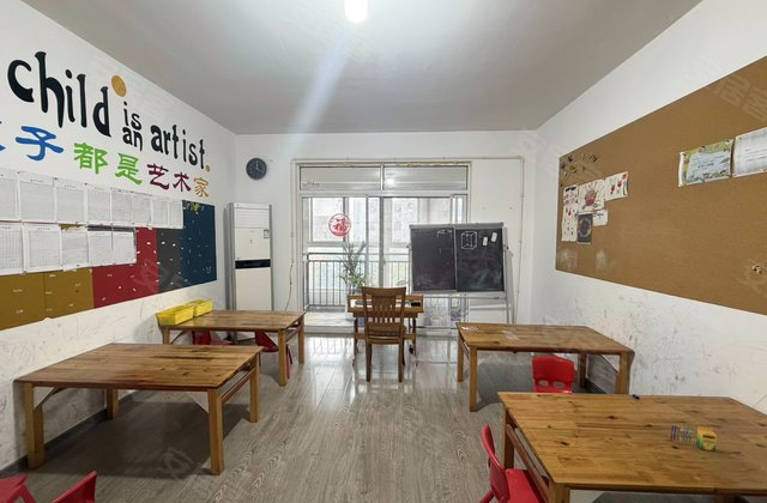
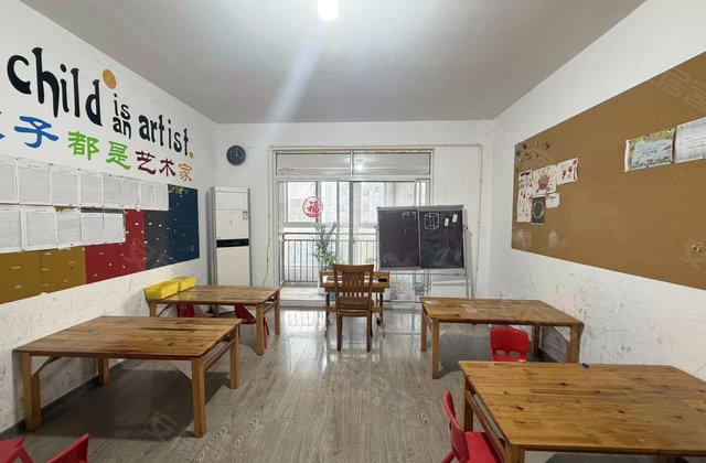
- crayon [670,425,718,452]
